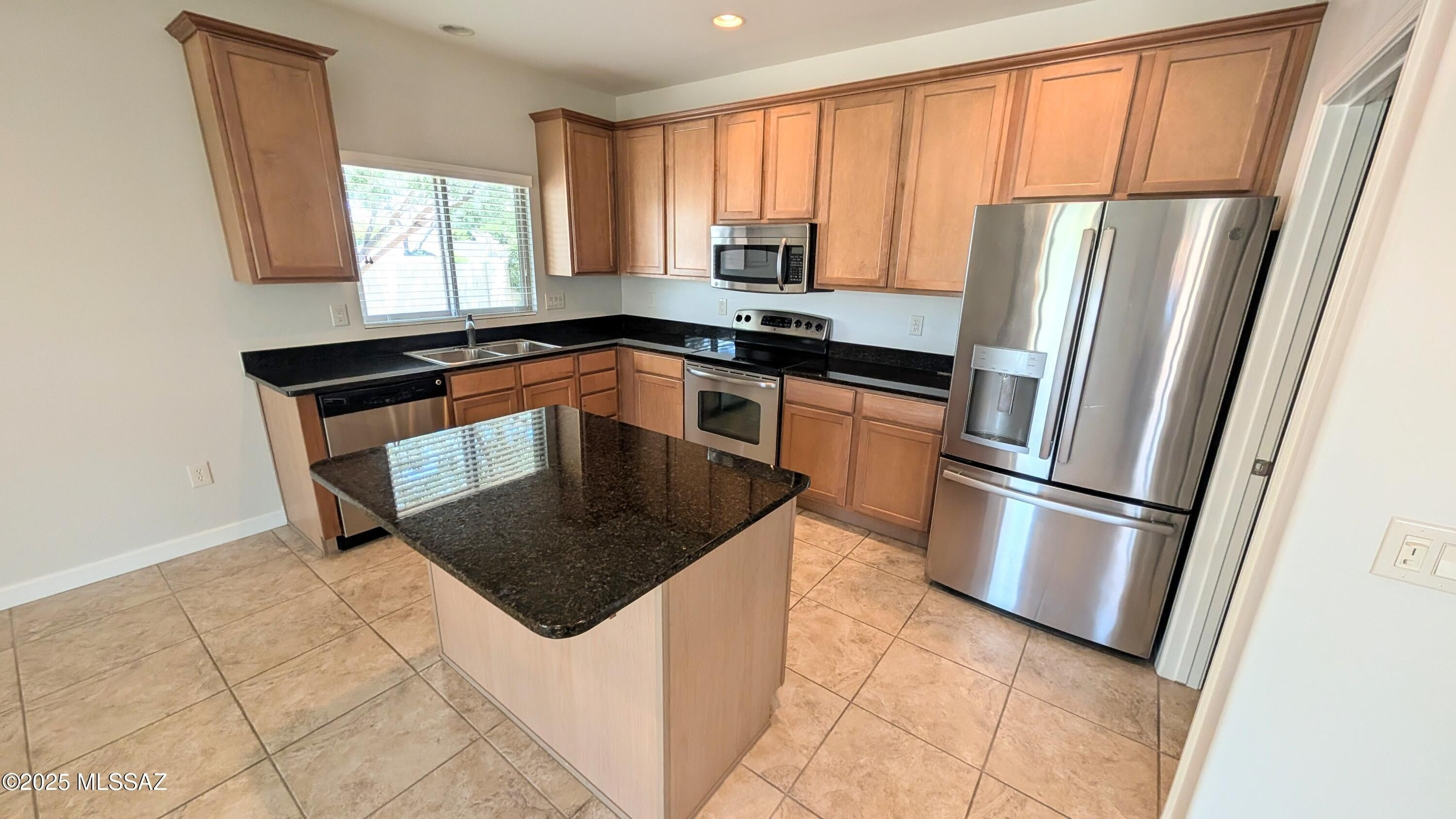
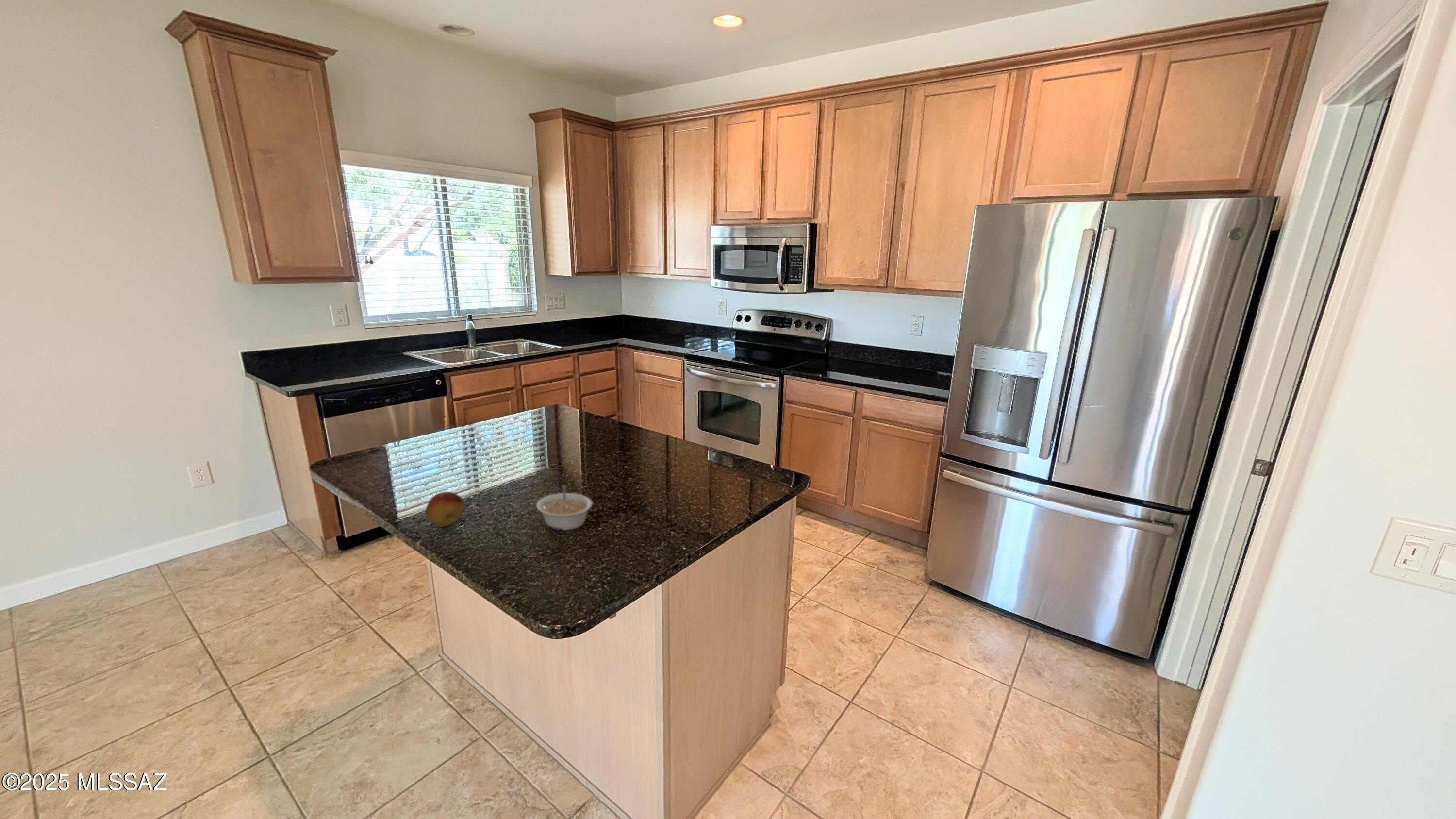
+ fruit [425,491,465,528]
+ legume [536,484,593,531]
